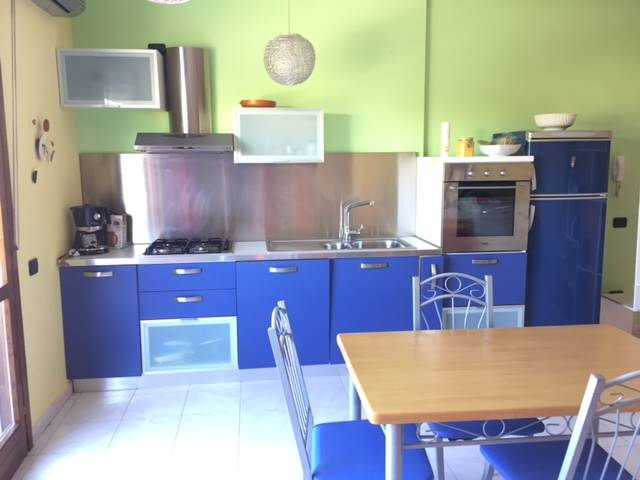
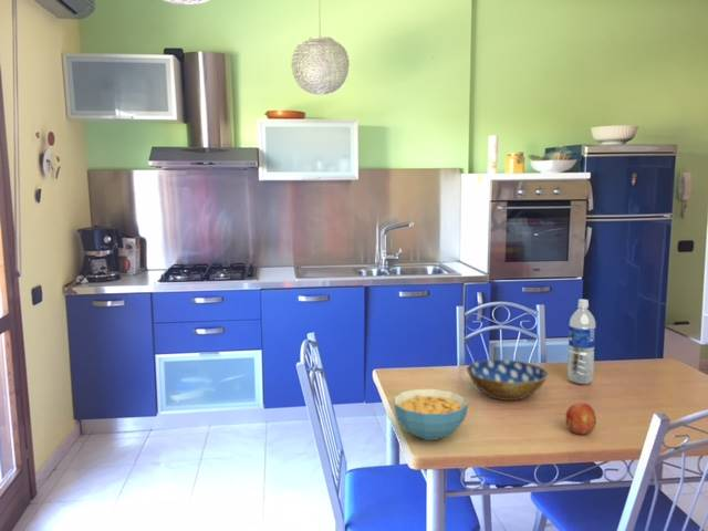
+ water bottle [566,299,596,385]
+ cereal bowl [392,388,469,441]
+ bowl [466,358,550,402]
+ fruit [565,403,597,436]
